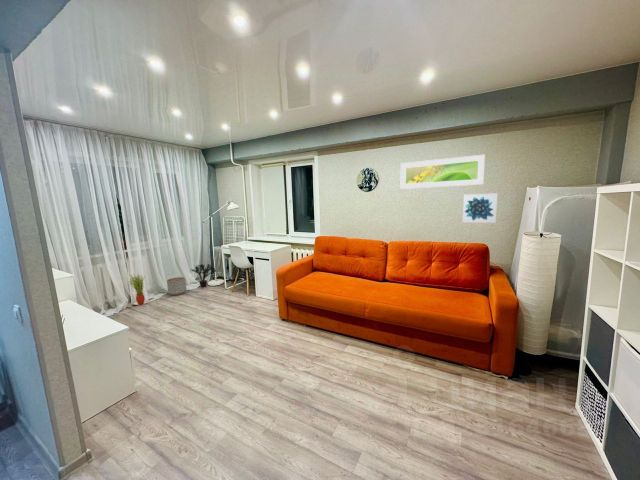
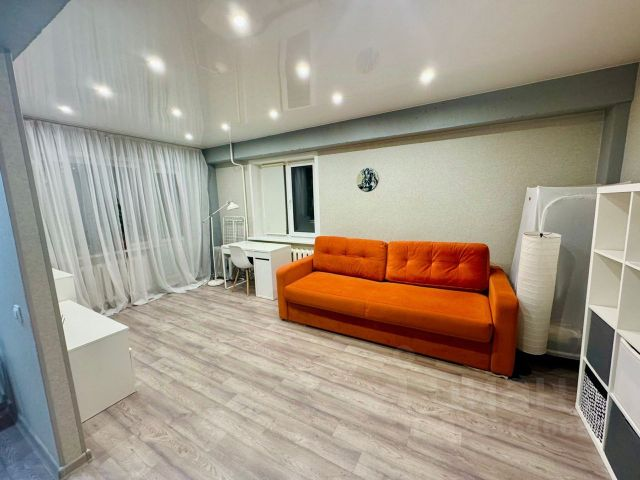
- potted plant [191,263,218,288]
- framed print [400,154,486,190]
- wall art [462,192,499,224]
- planter [166,276,187,296]
- potted plant [128,273,146,306]
